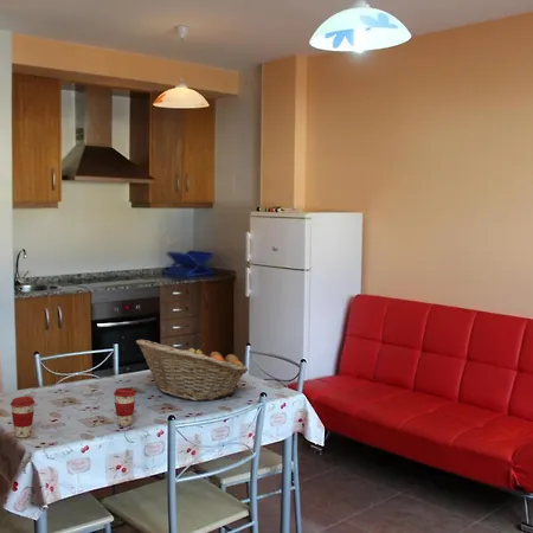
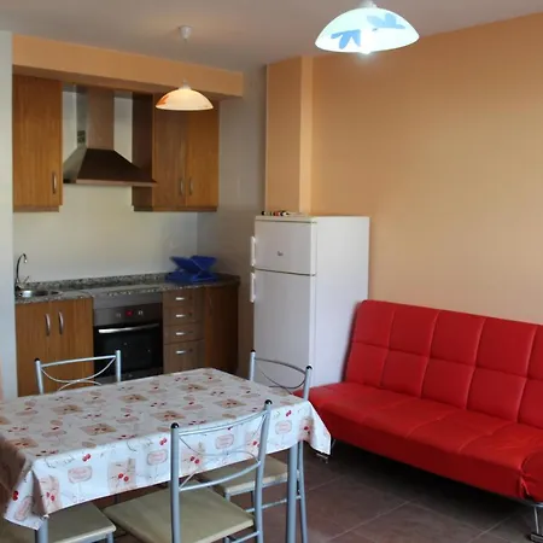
- coffee cup [113,386,137,428]
- coffee cup [9,396,36,438]
- fruit basket [135,339,249,402]
